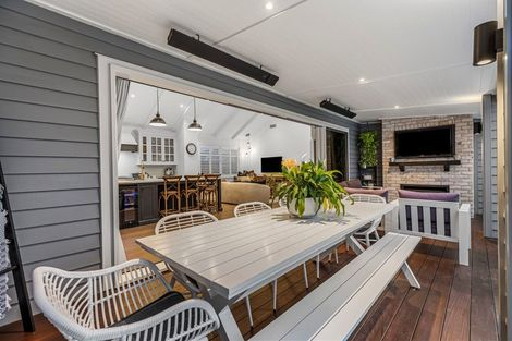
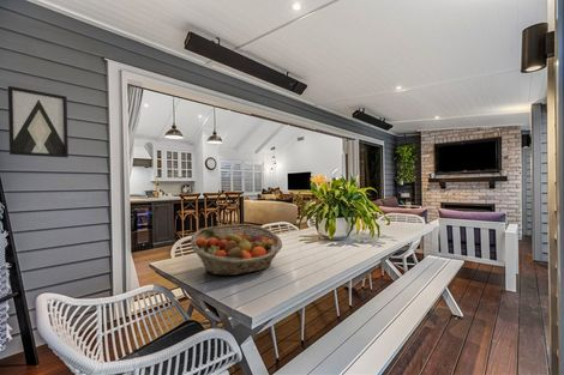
+ fruit basket [190,223,283,277]
+ wall art [7,85,70,159]
